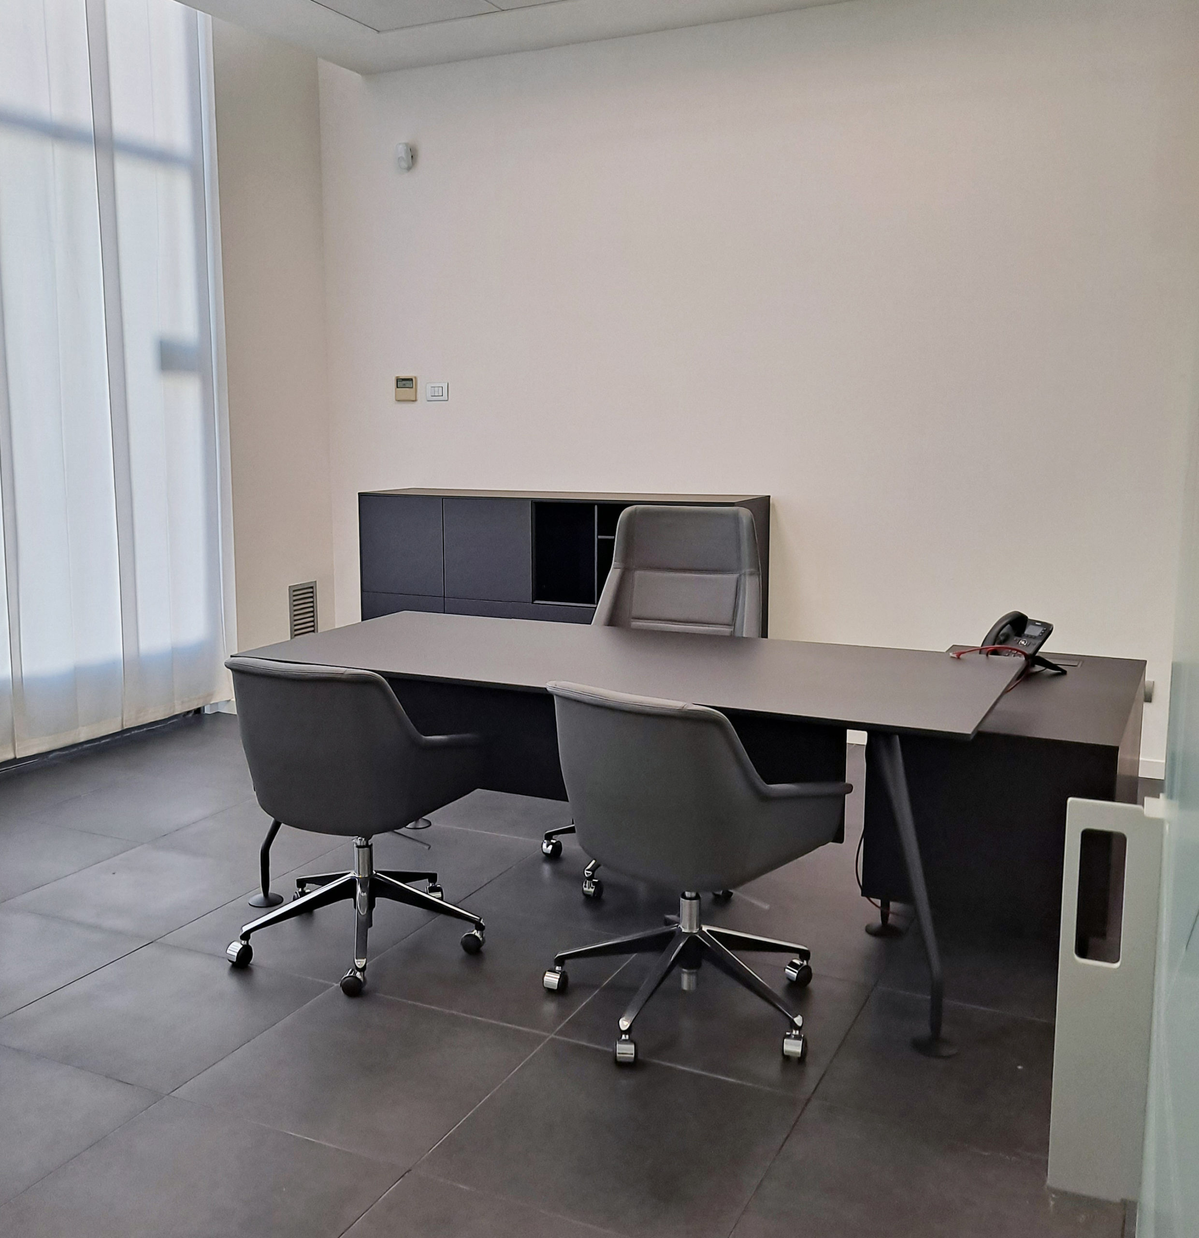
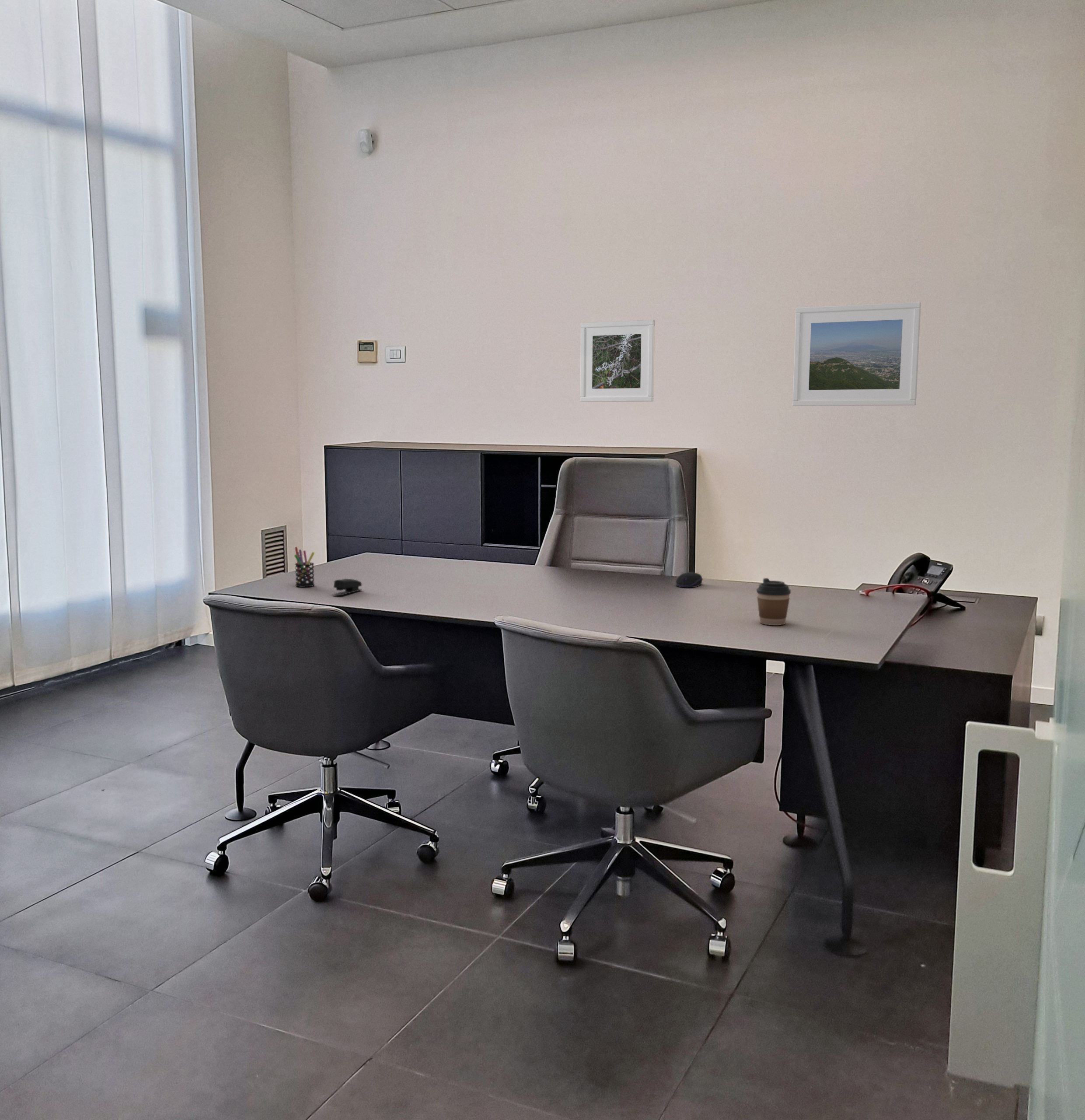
+ computer mouse [675,572,703,588]
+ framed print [792,301,921,406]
+ coffee cup [756,577,792,626]
+ stapler [332,578,363,596]
+ pen holder [294,546,315,588]
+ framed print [579,319,655,402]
